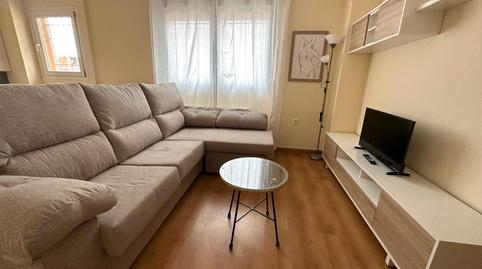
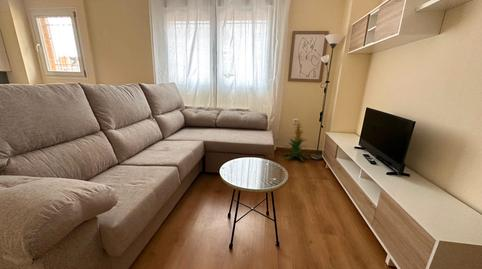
+ indoor plant [283,121,309,162]
